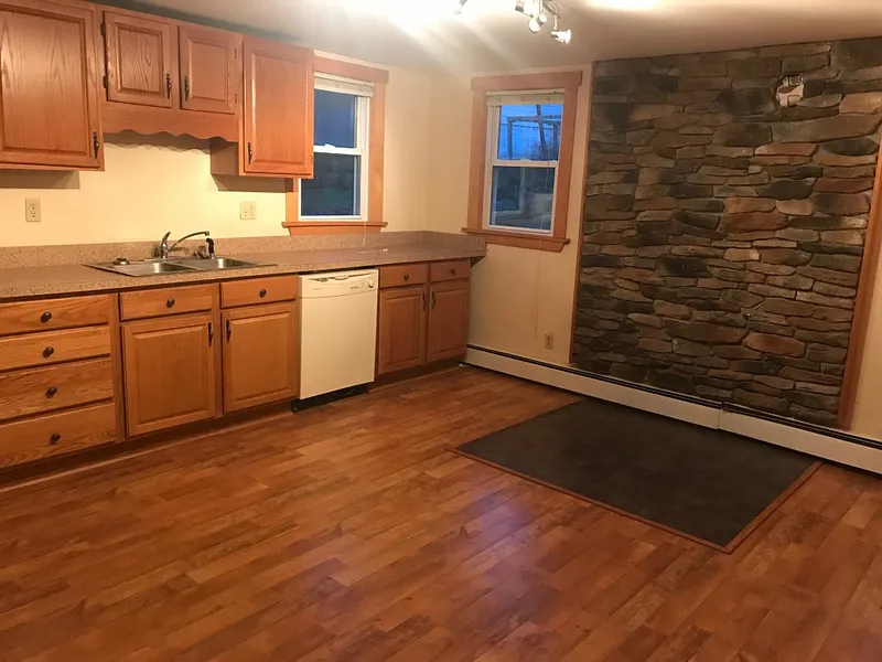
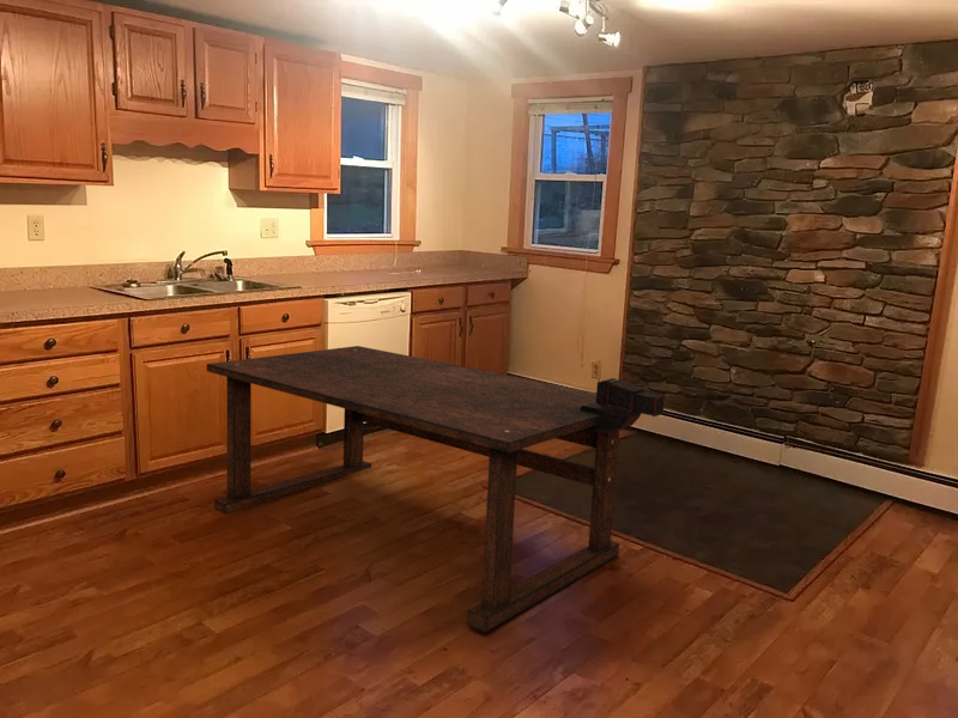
+ dining table [206,345,666,633]
